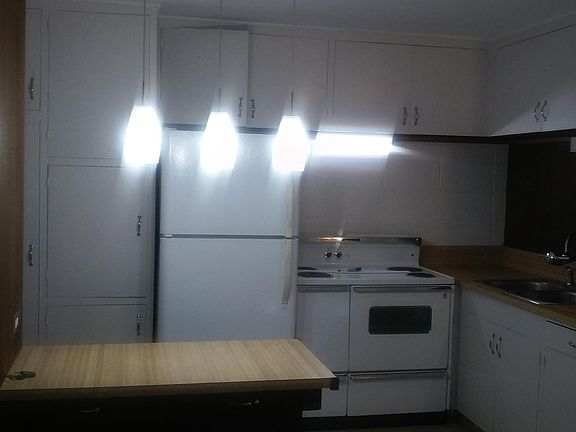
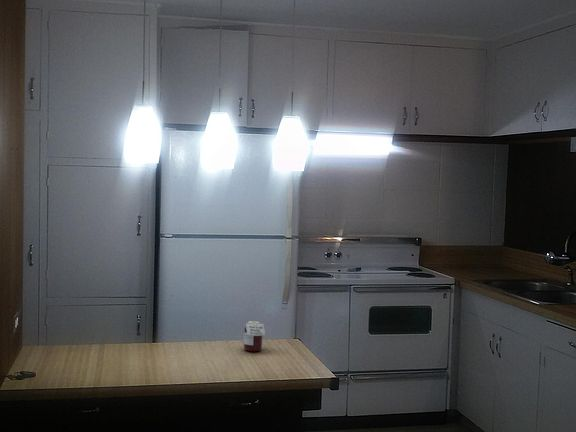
+ jar [243,320,267,352]
